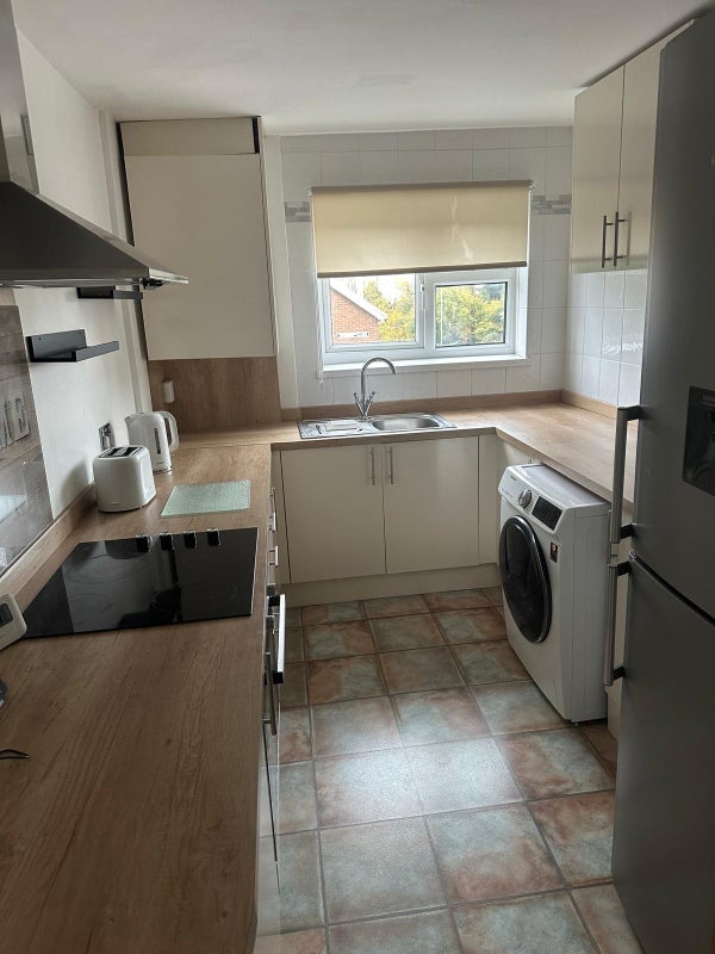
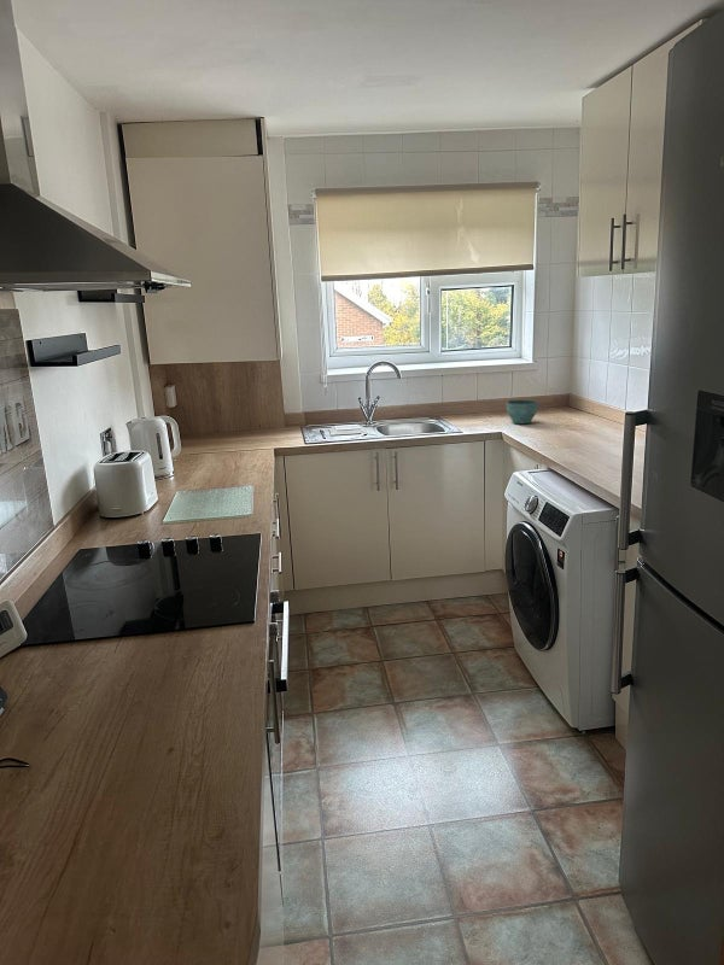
+ flower pot [506,399,539,425]
